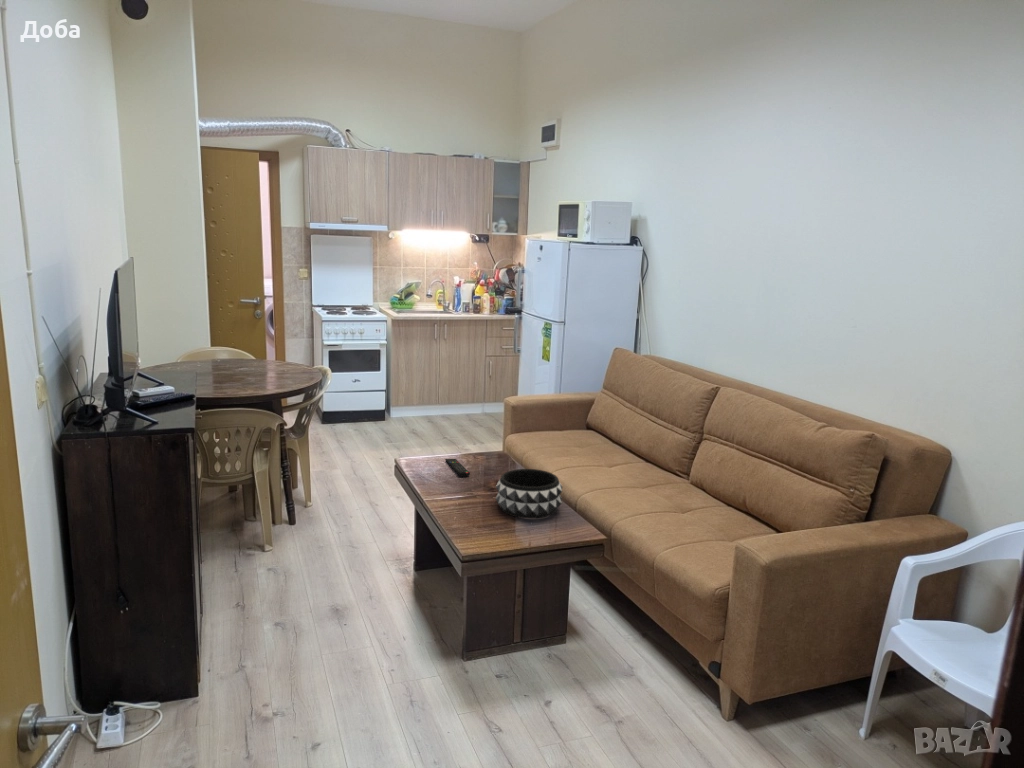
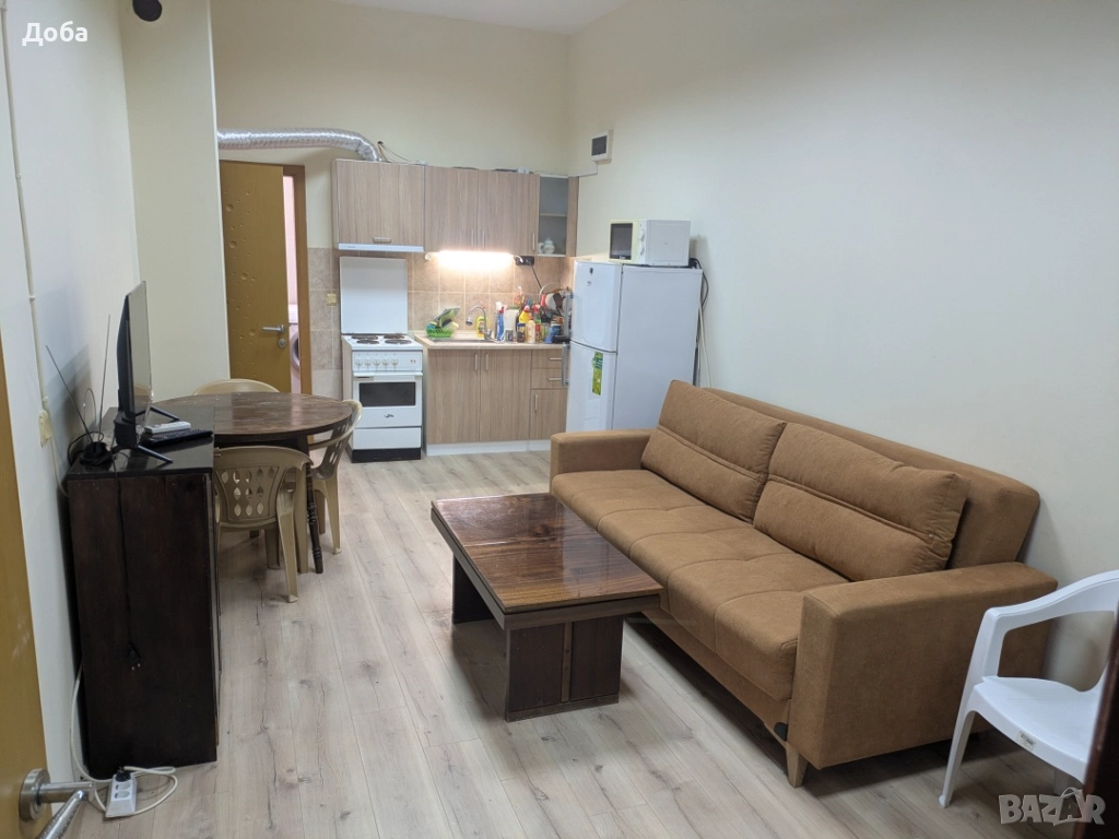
- remote control [444,458,471,477]
- decorative bowl [494,468,564,520]
